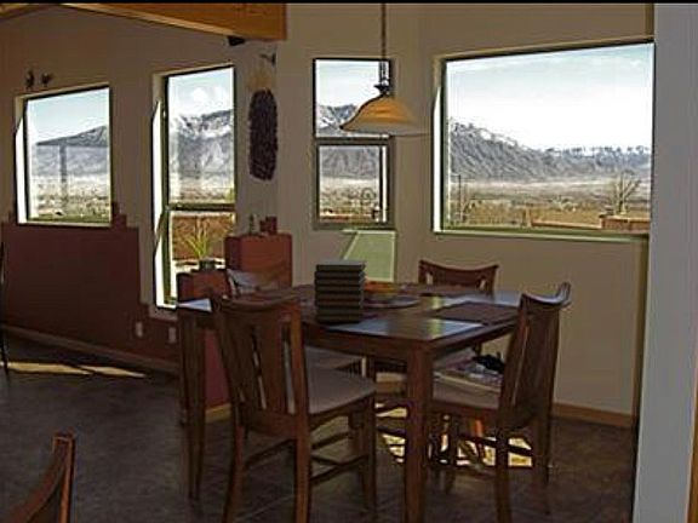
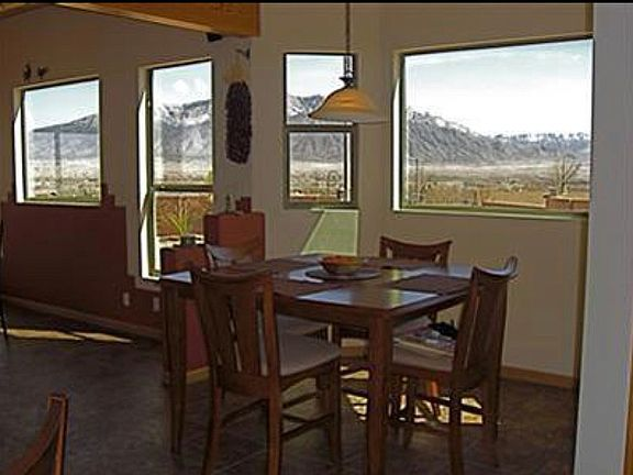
- book stack [313,258,368,323]
